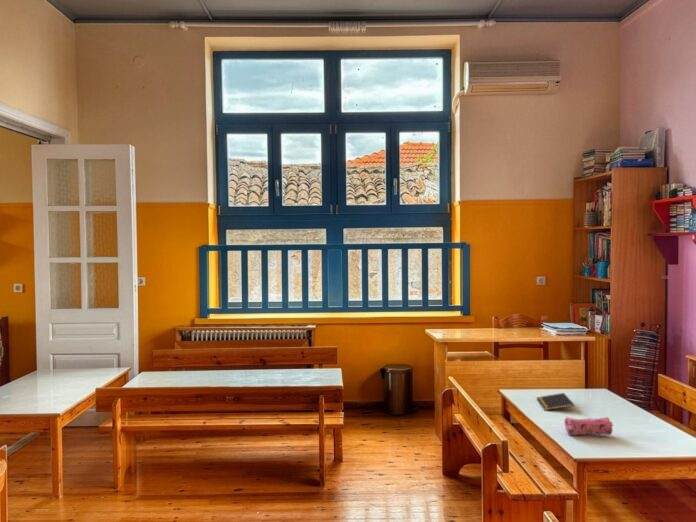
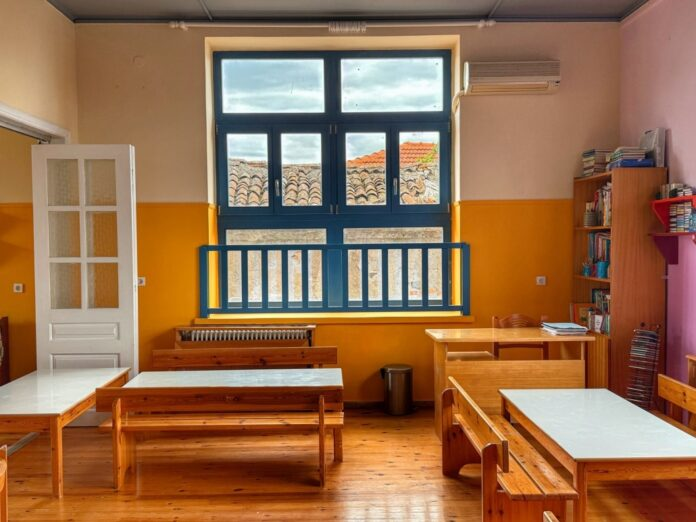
- pencil case [564,416,614,436]
- notepad [535,392,575,411]
